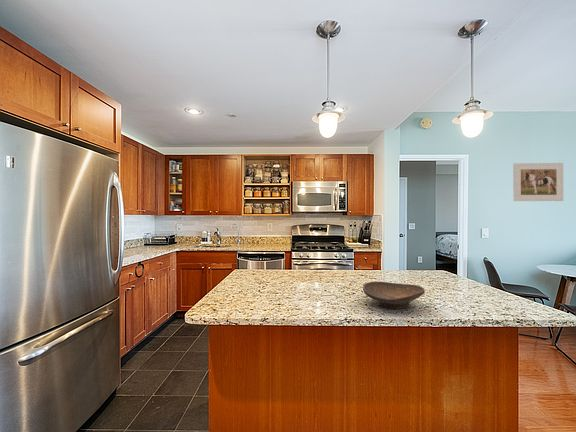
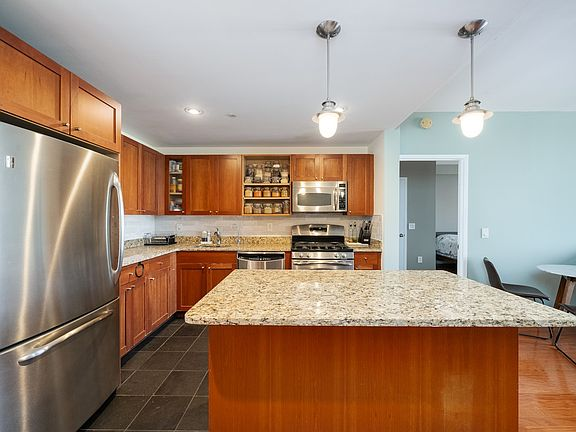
- decorative bowl [362,281,426,309]
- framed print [512,162,564,202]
